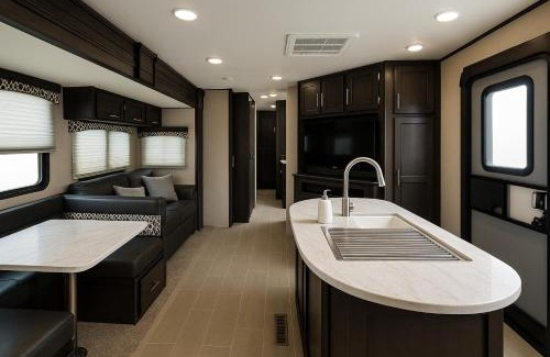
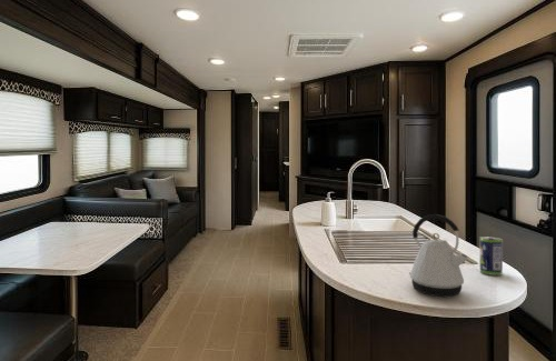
+ kettle [408,213,470,298]
+ beverage can [479,235,504,277]
